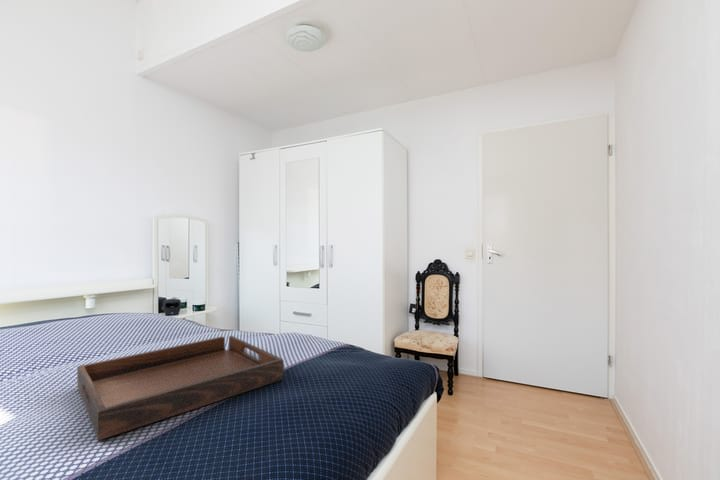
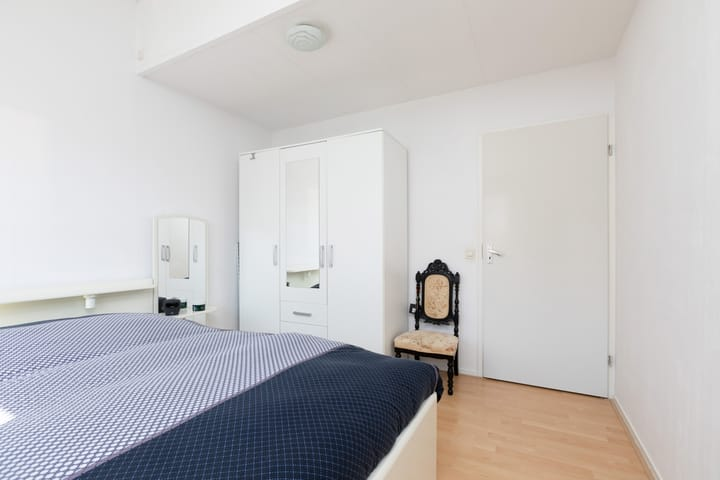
- serving tray [76,335,285,441]
